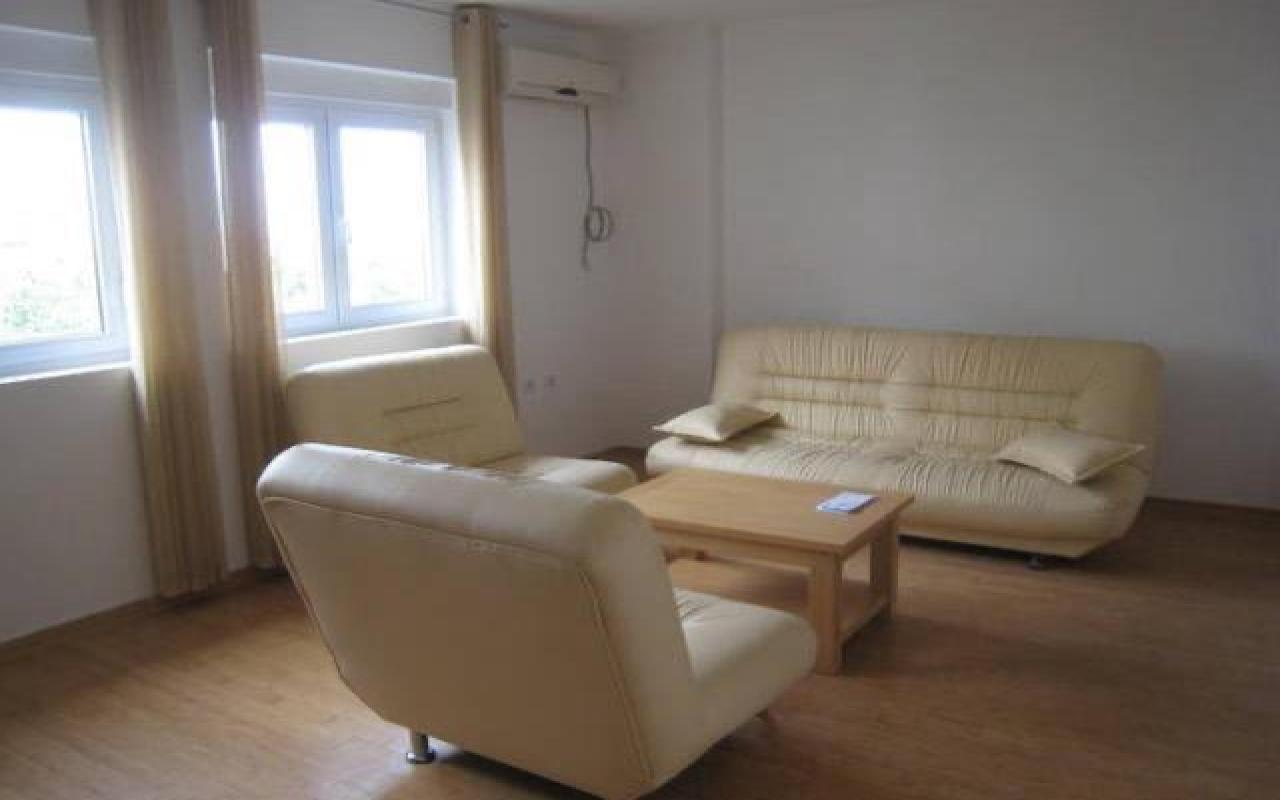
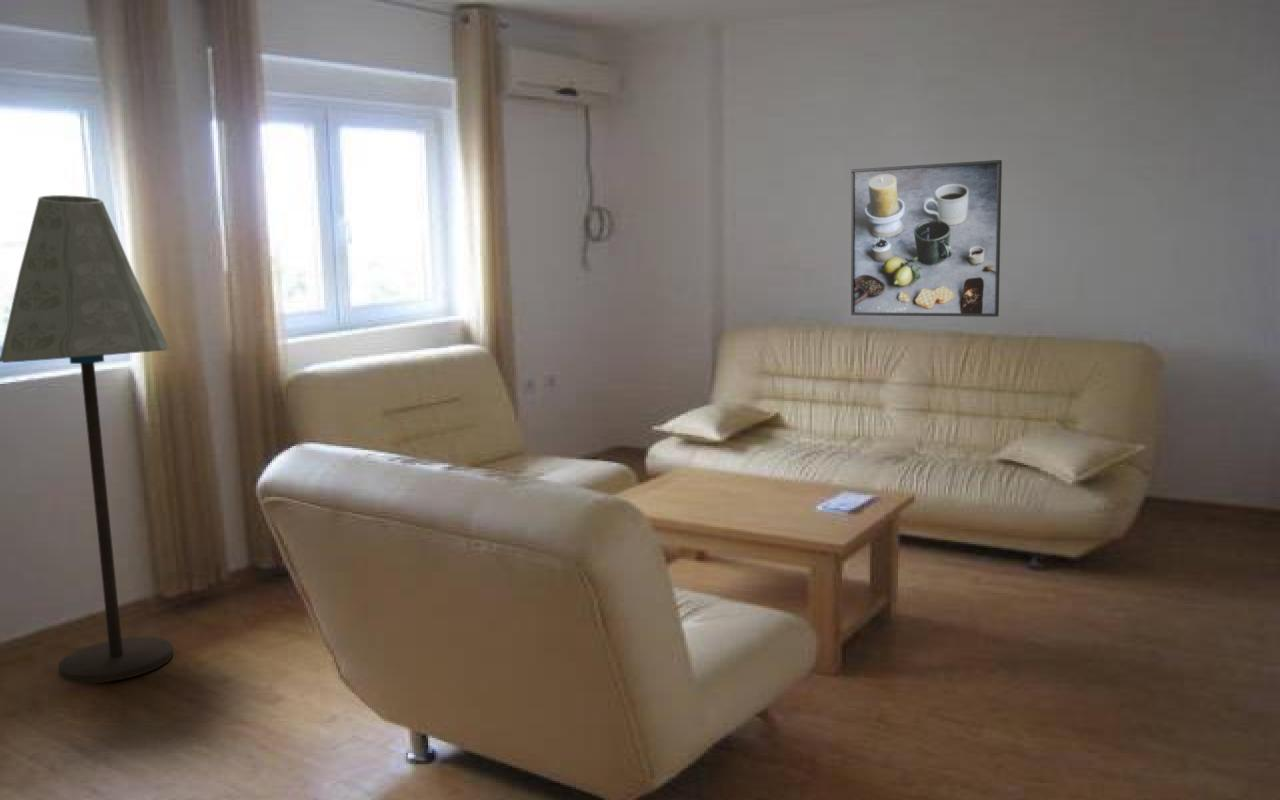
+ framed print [850,159,1003,318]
+ floor lamp [0,194,174,684]
